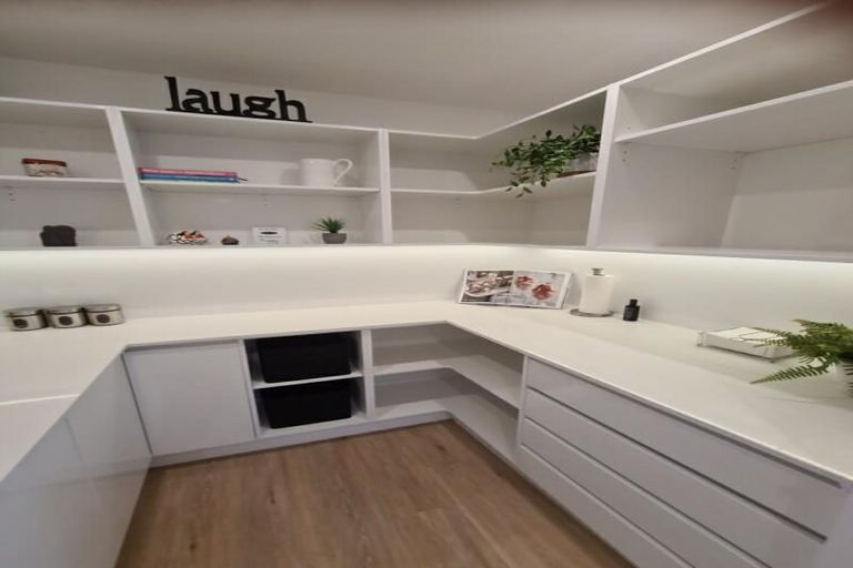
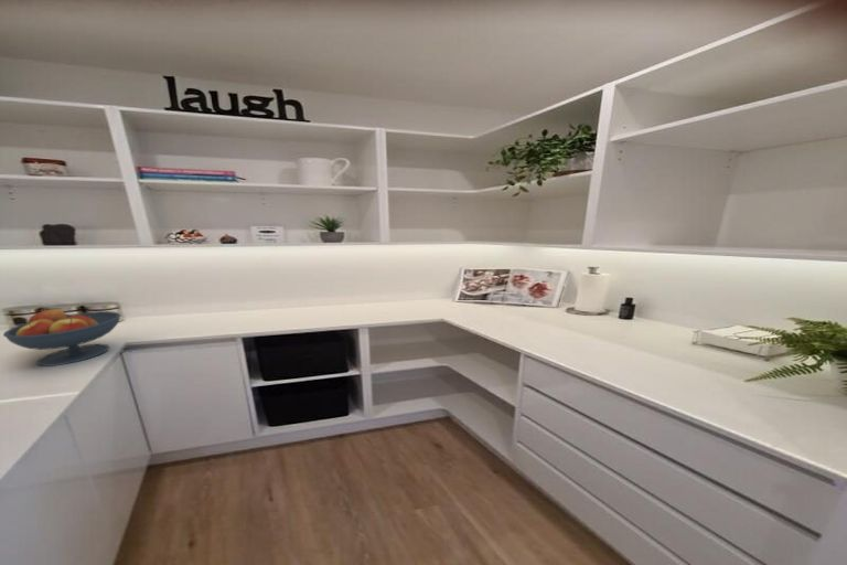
+ fruit bowl [2,308,122,367]
